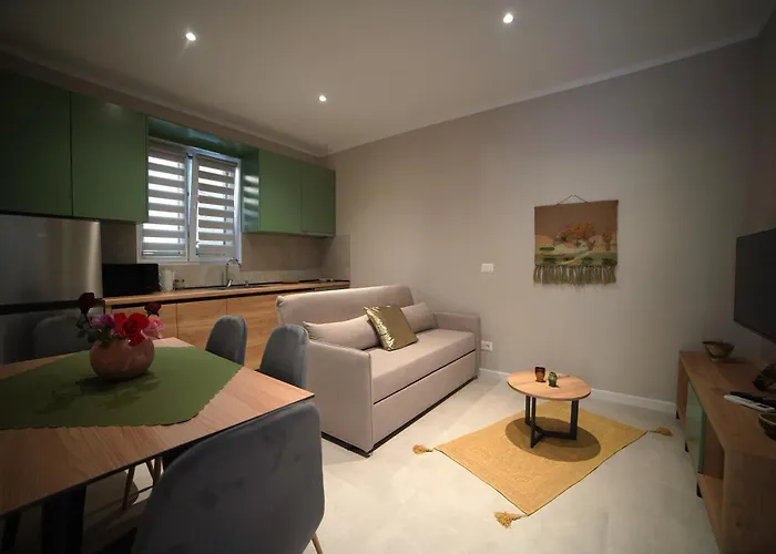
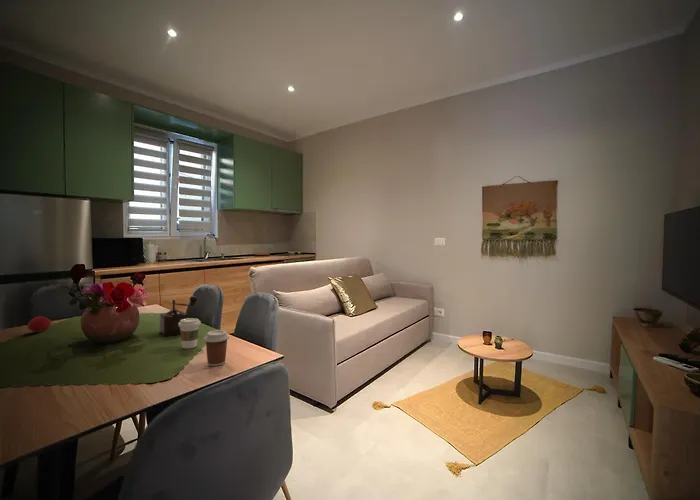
+ coffee cup [178,317,202,350]
+ coffee cup [203,329,230,367]
+ apple [27,315,52,334]
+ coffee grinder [159,295,199,337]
